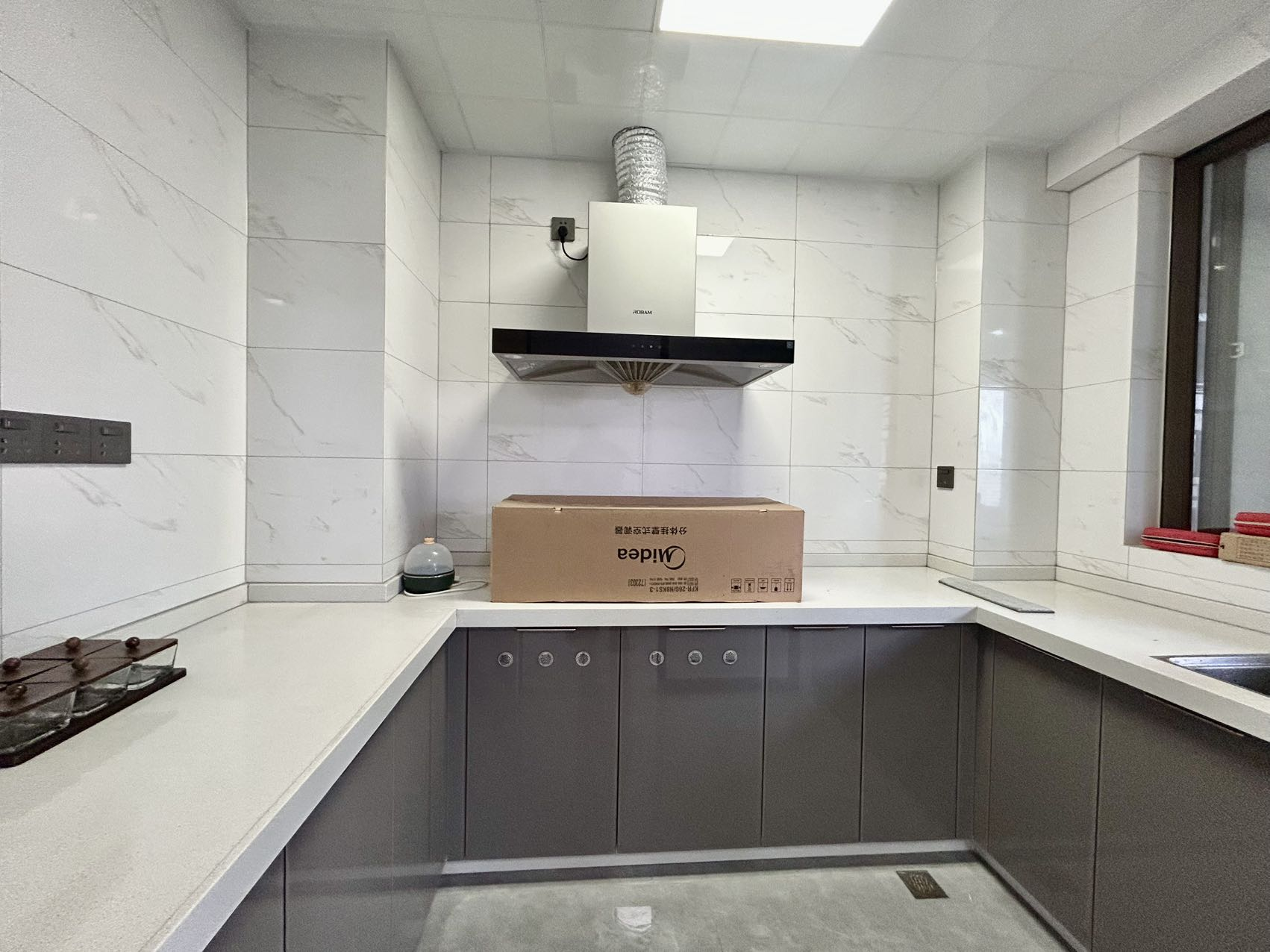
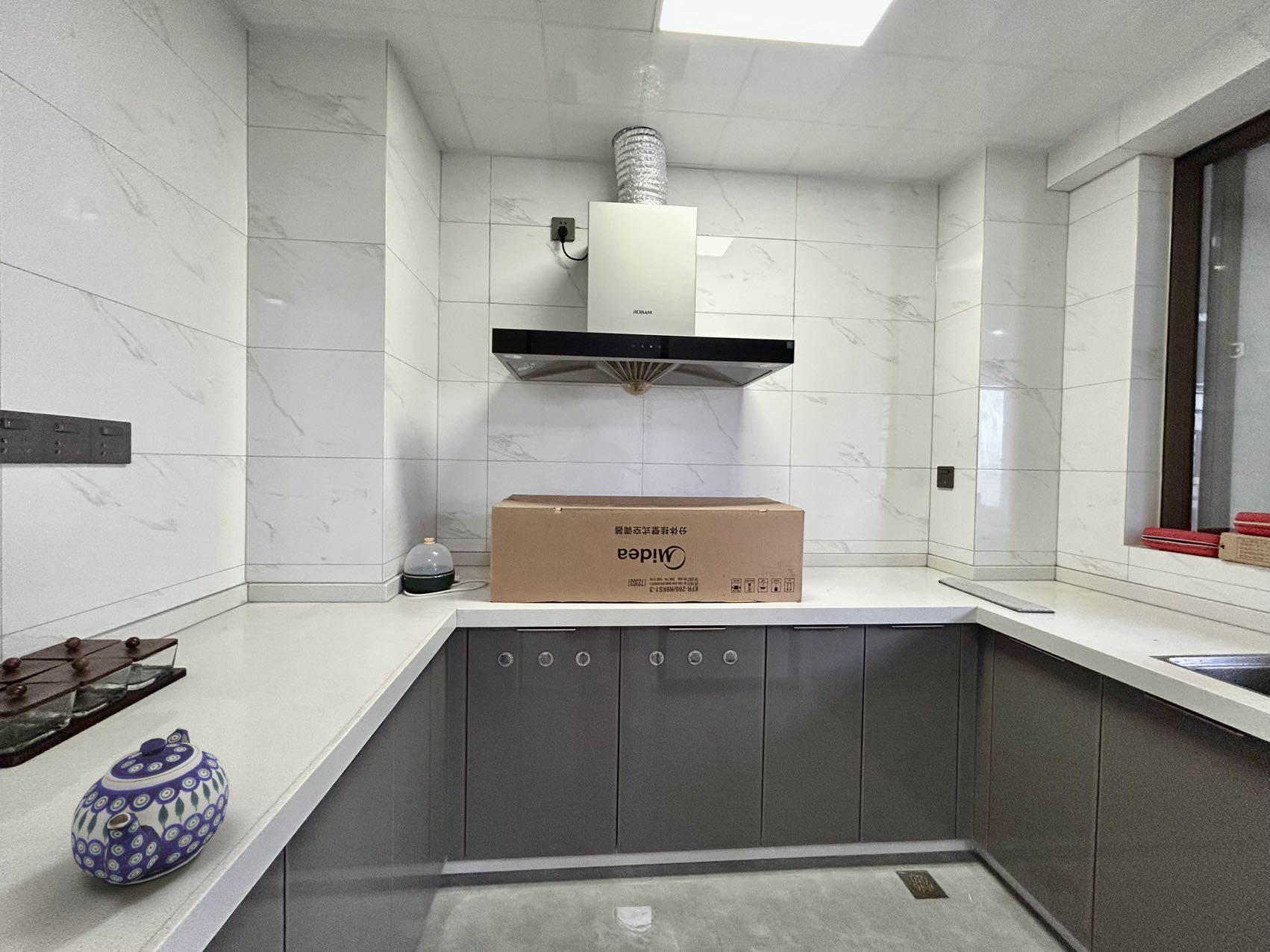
+ teapot [70,727,230,885]
